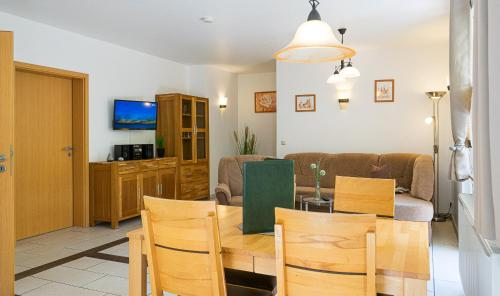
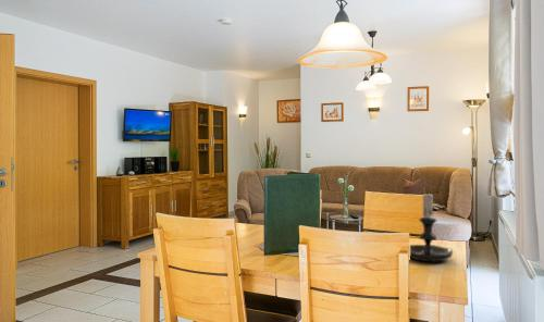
+ candle holder [409,188,454,263]
